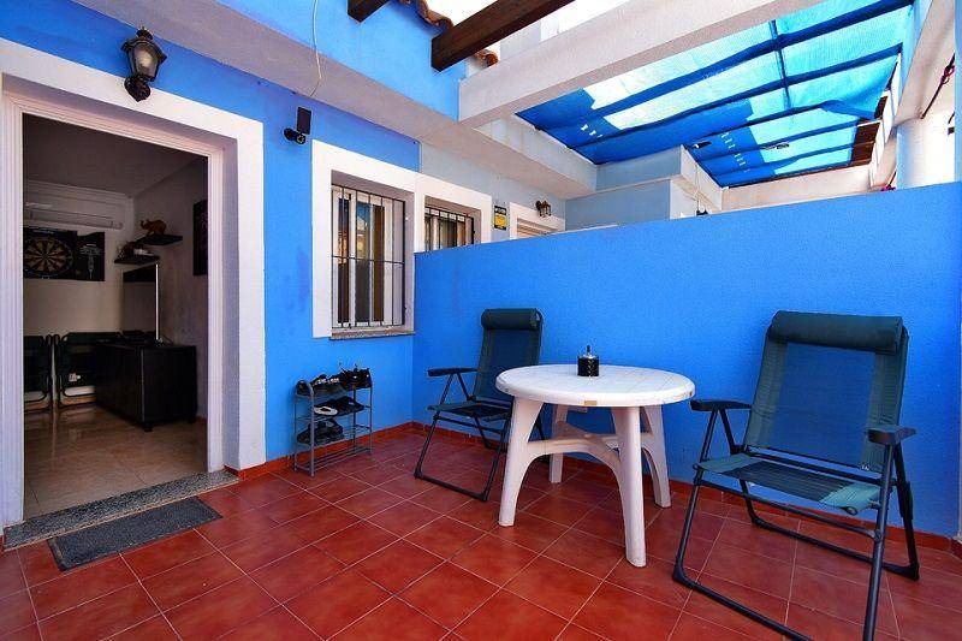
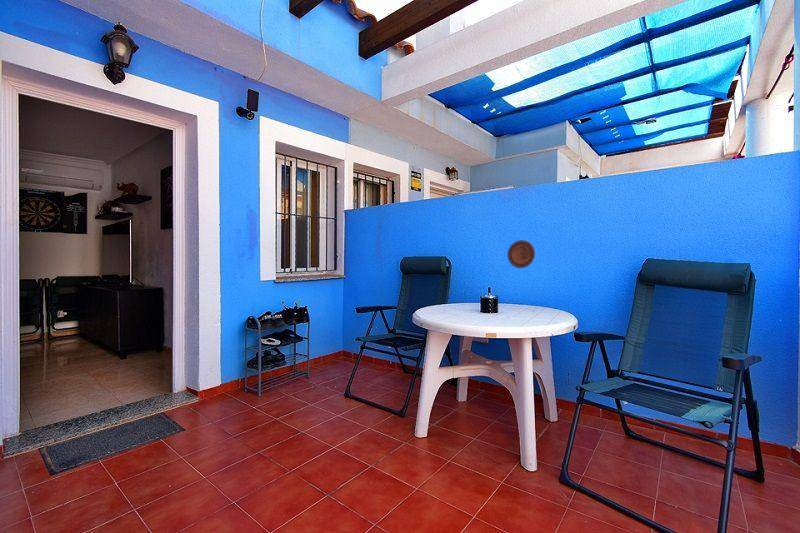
+ decorative plate [506,239,536,269]
